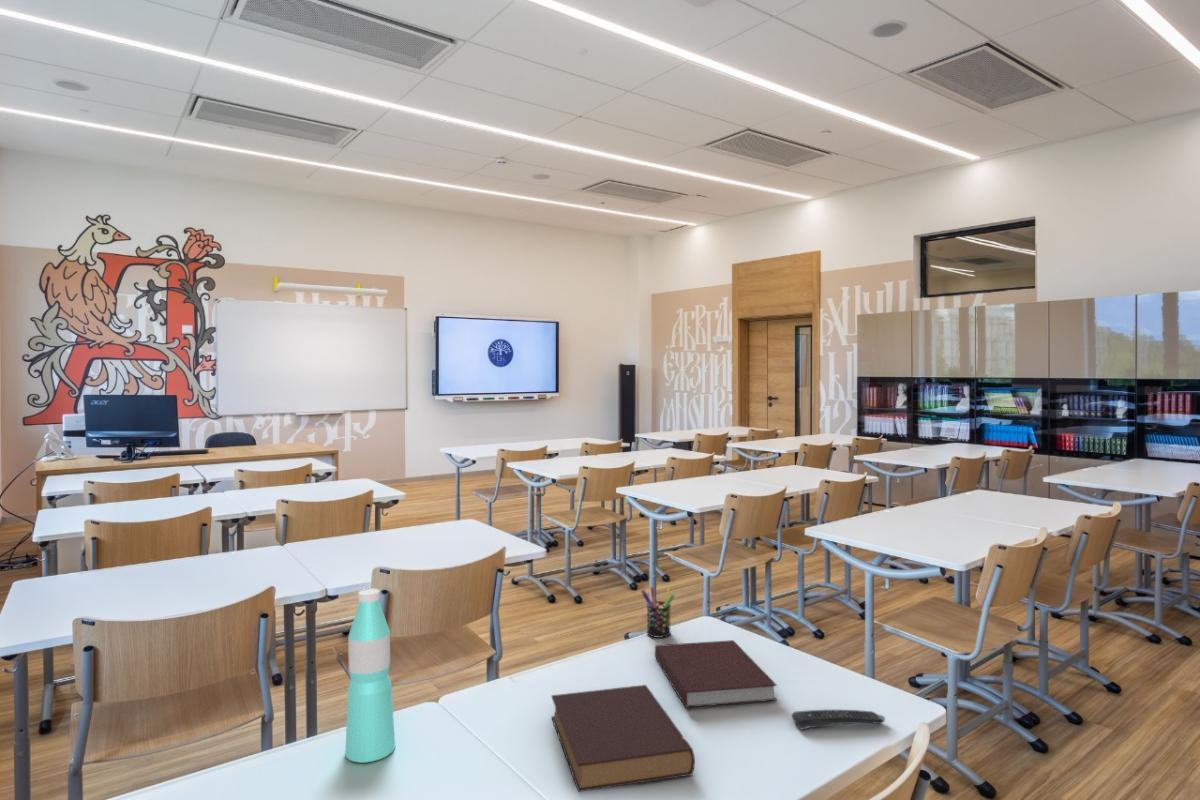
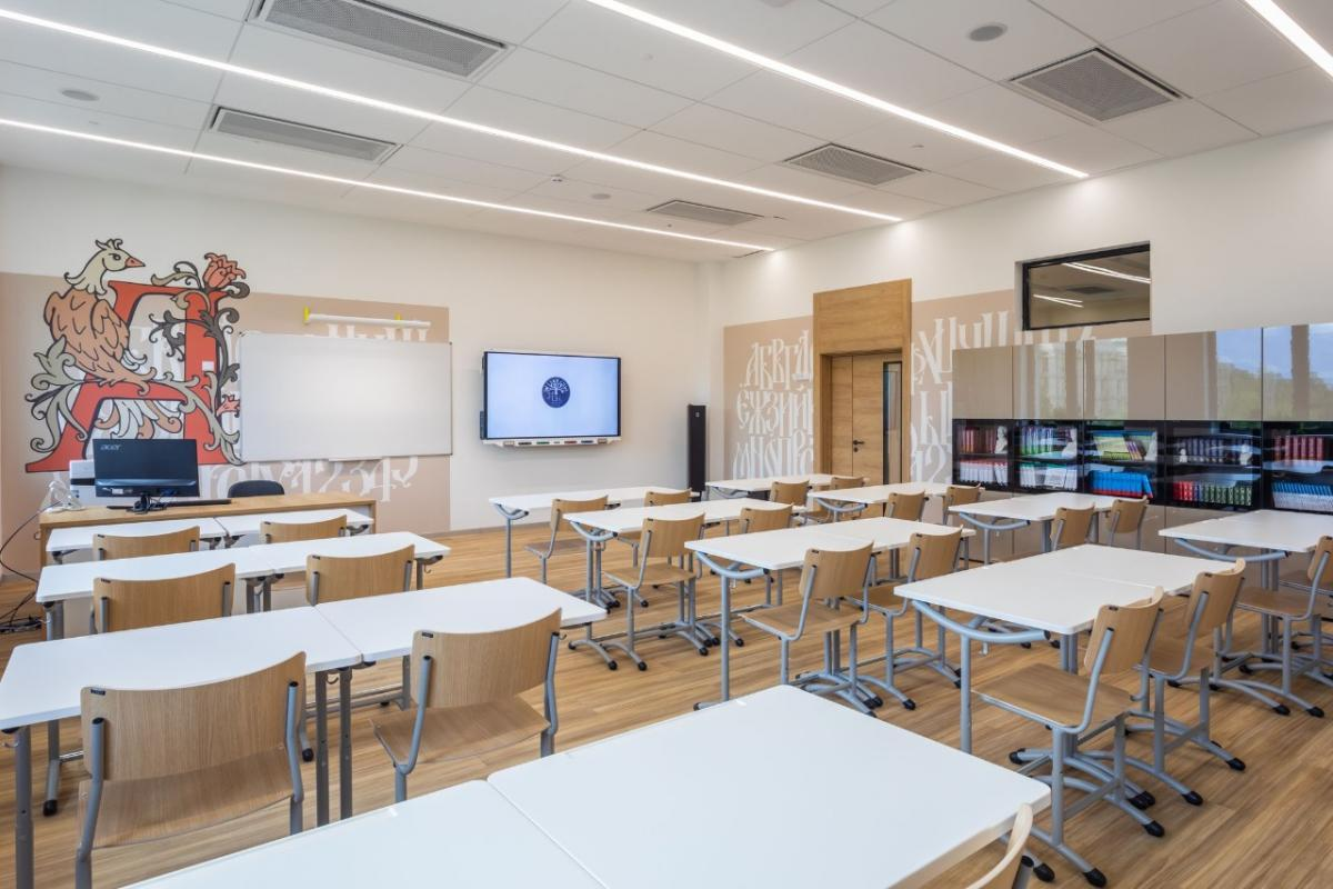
- book [550,684,696,793]
- water bottle [344,588,396,763]
- remote control [791,709,886,731]
- pen holder [640,585,676,639]
- notebook [654,639,778,709]
